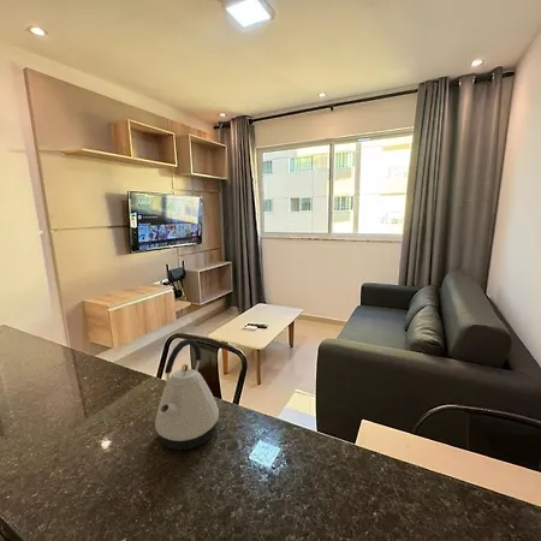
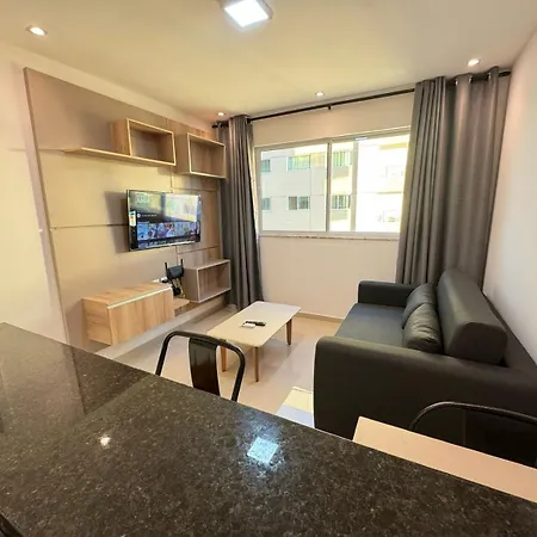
- kettle [154,338,220,451]
